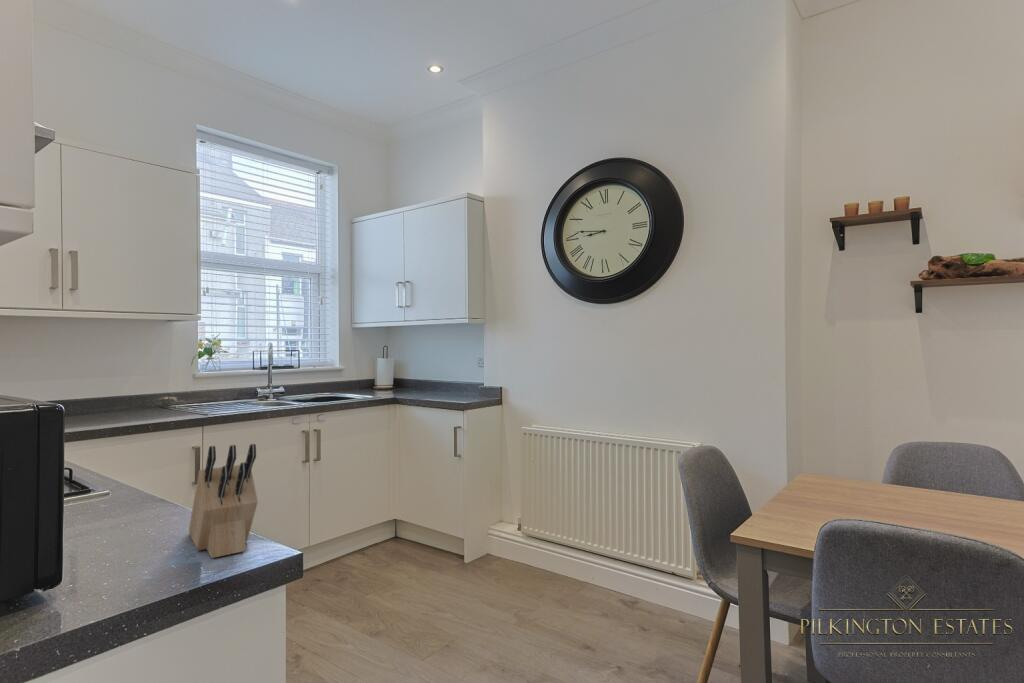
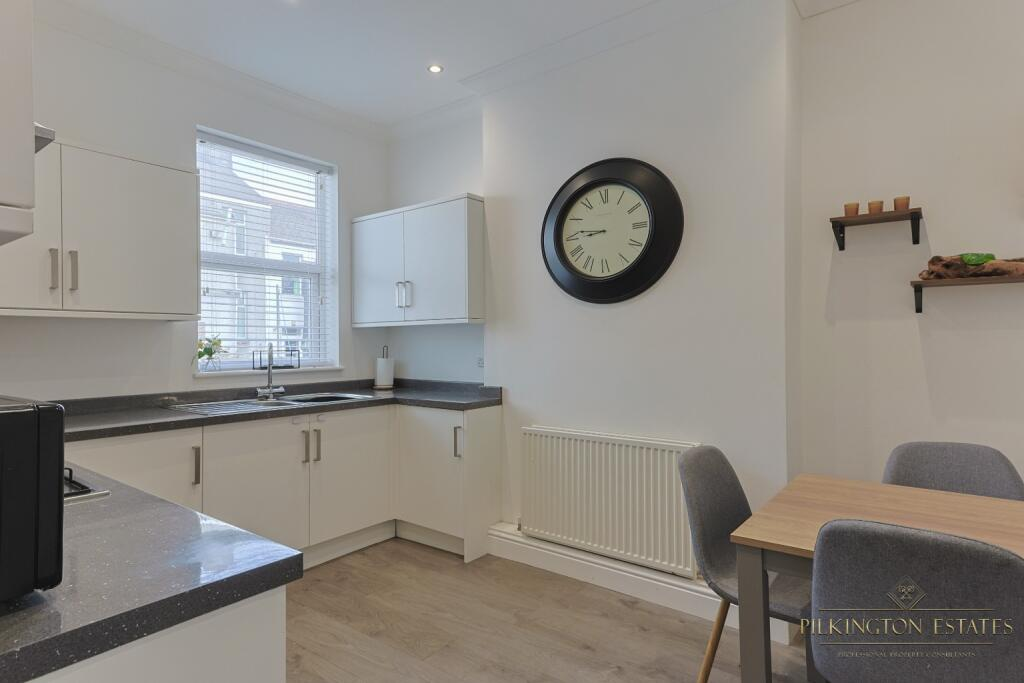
- knife block [188,443,259,559]
